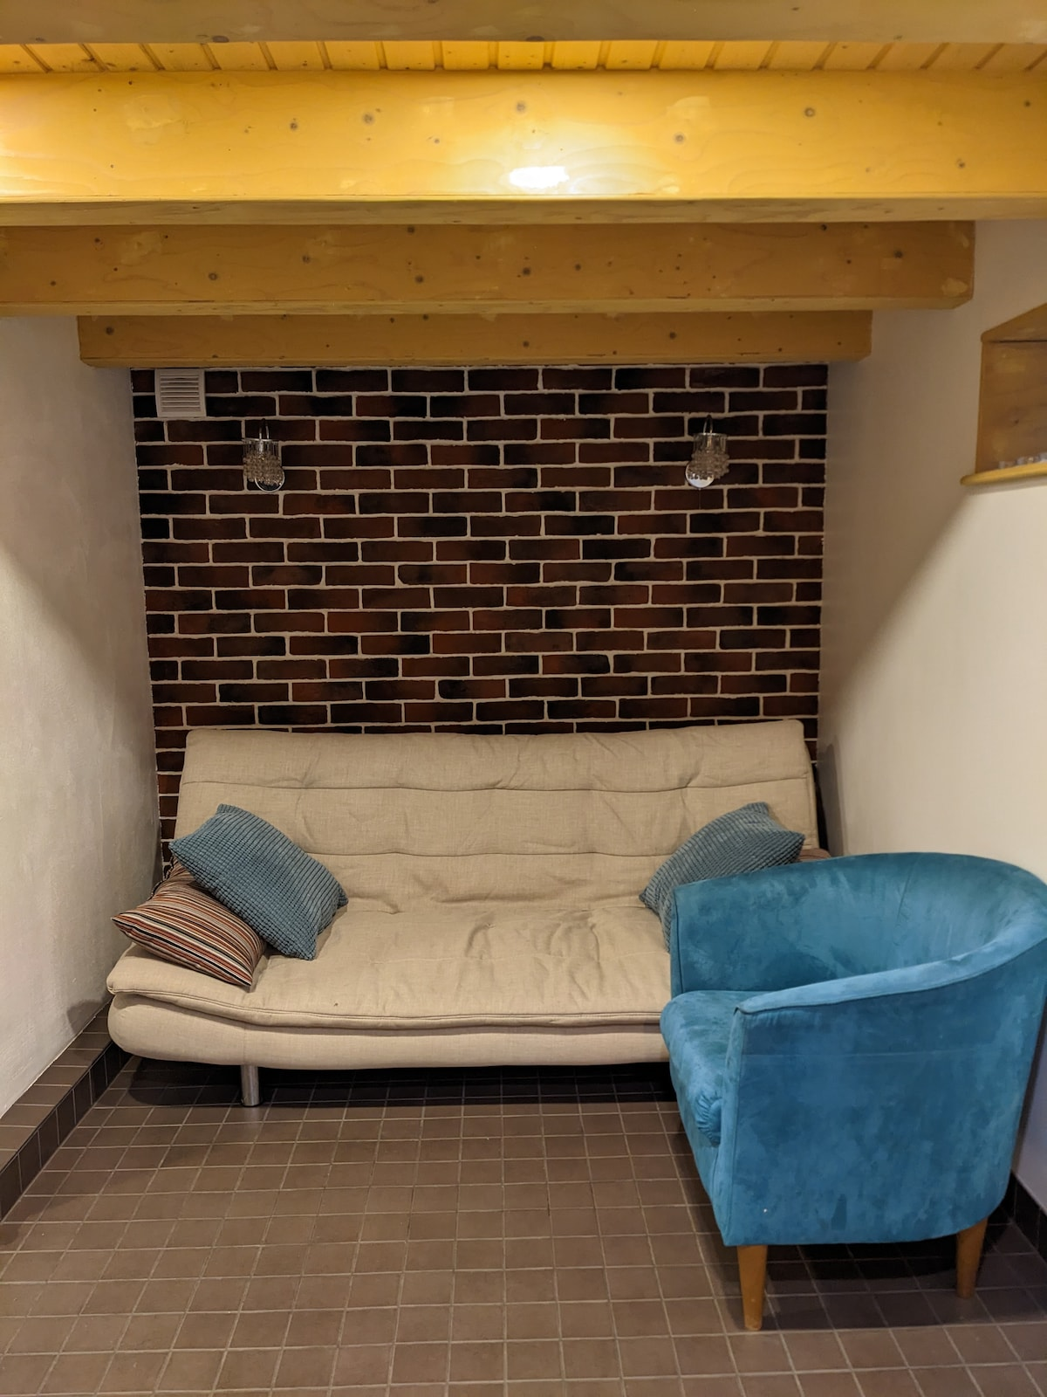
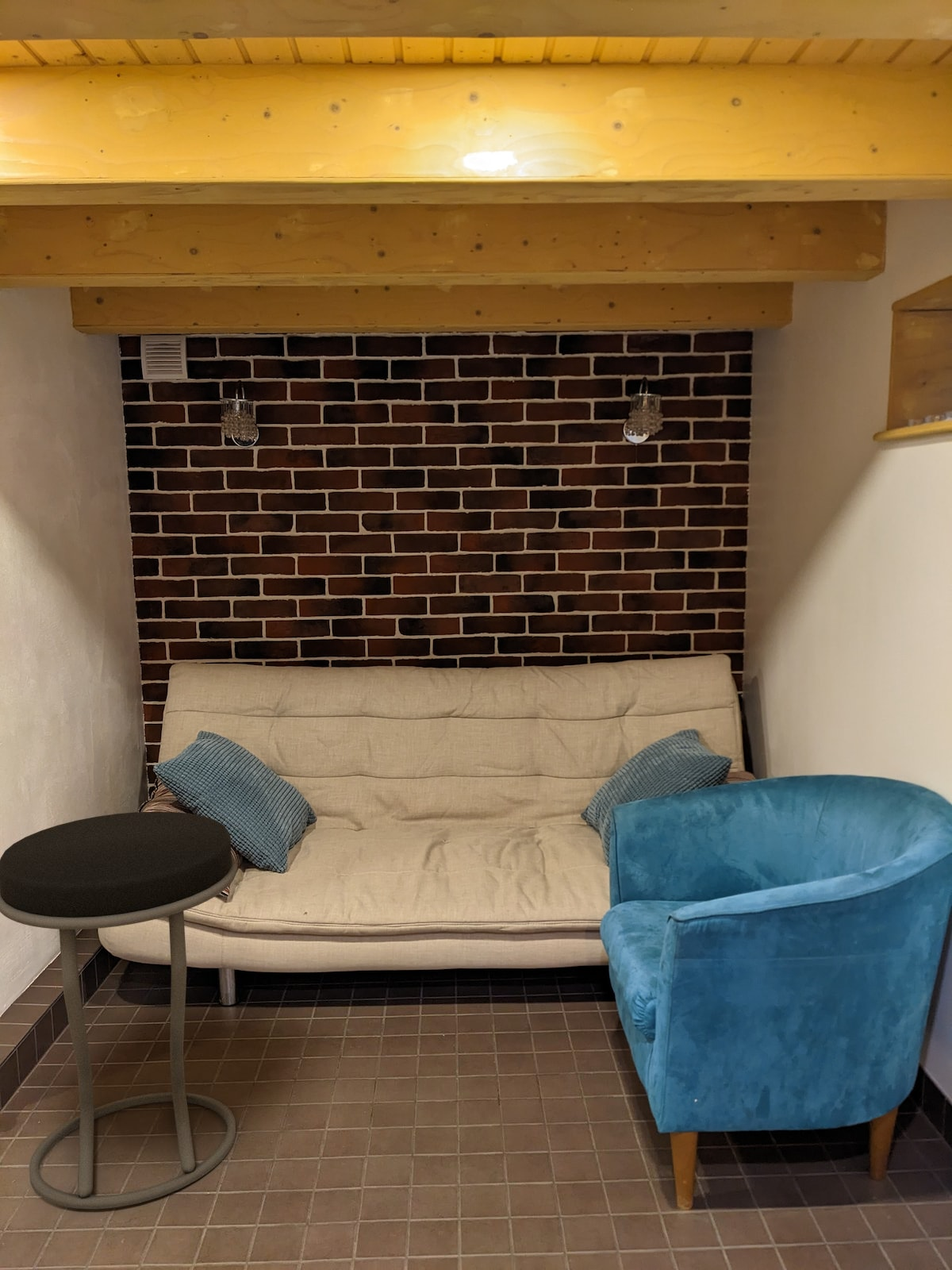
+ stool [0,810,238,1210]
